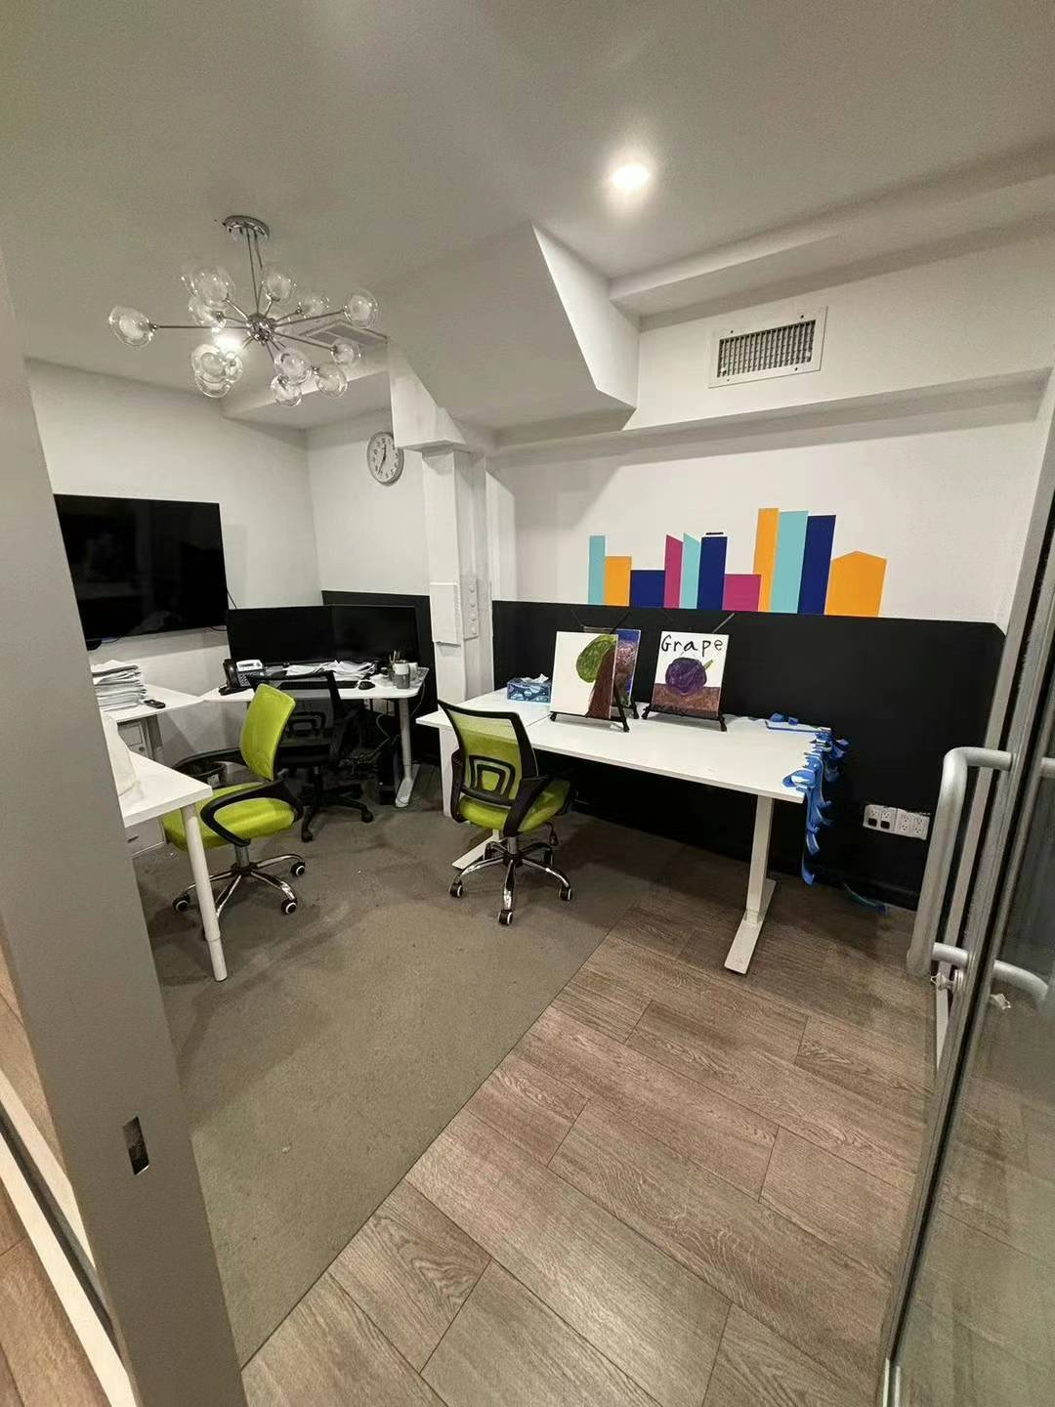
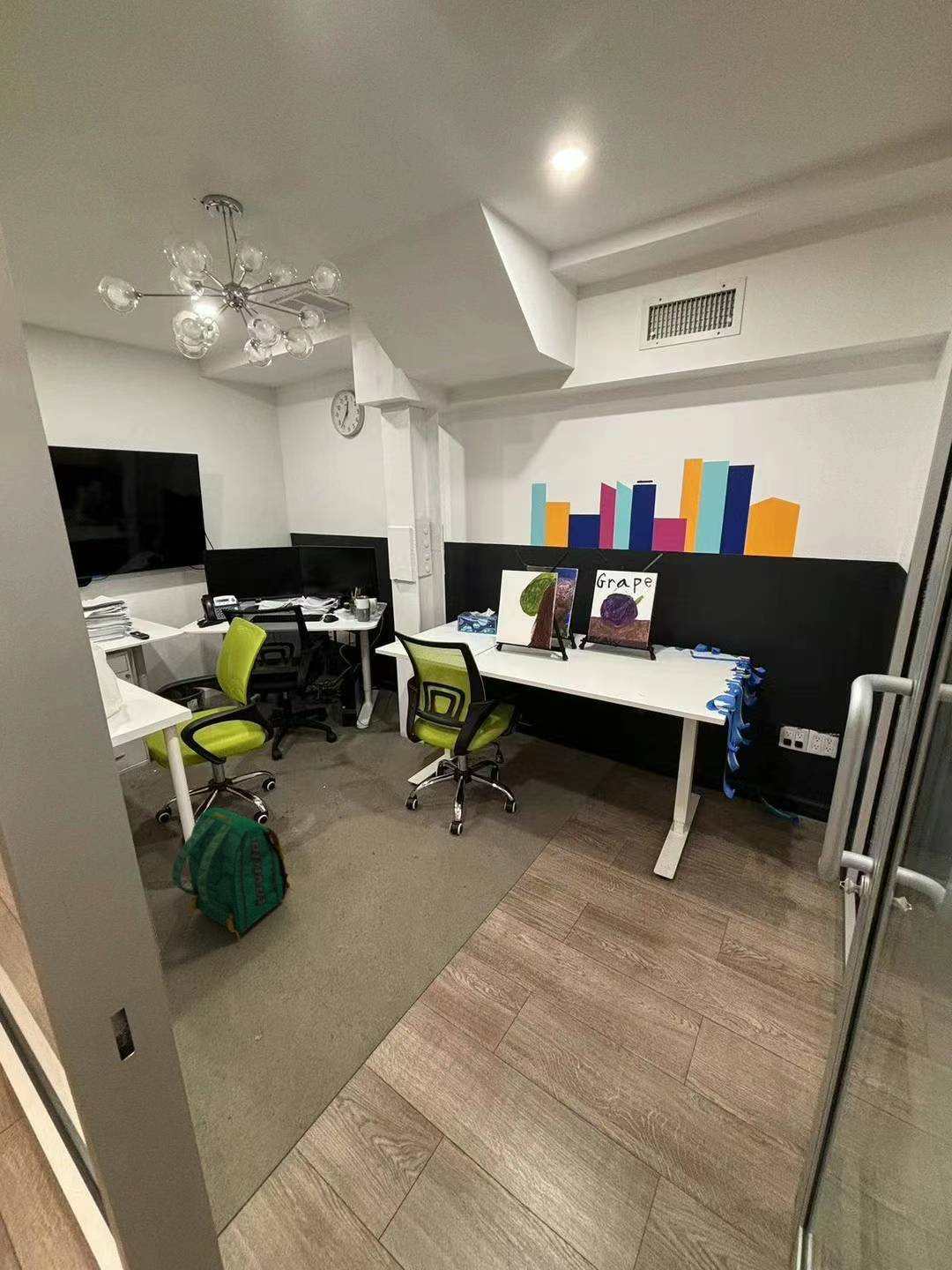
+ backpack [171,807,291,945]
